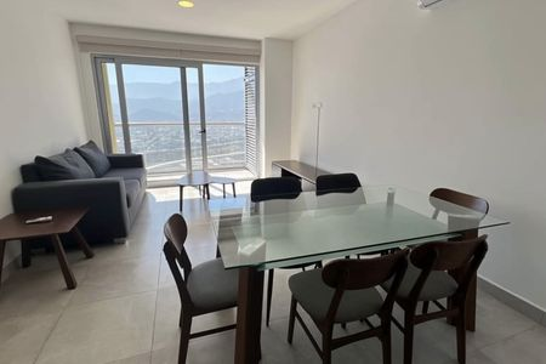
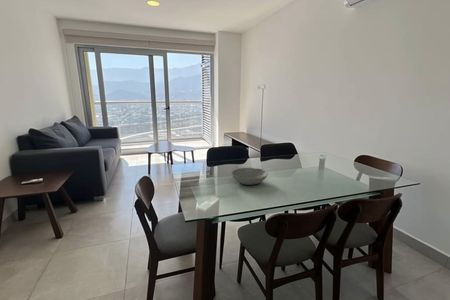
+ bowl [231,167,269,186]
